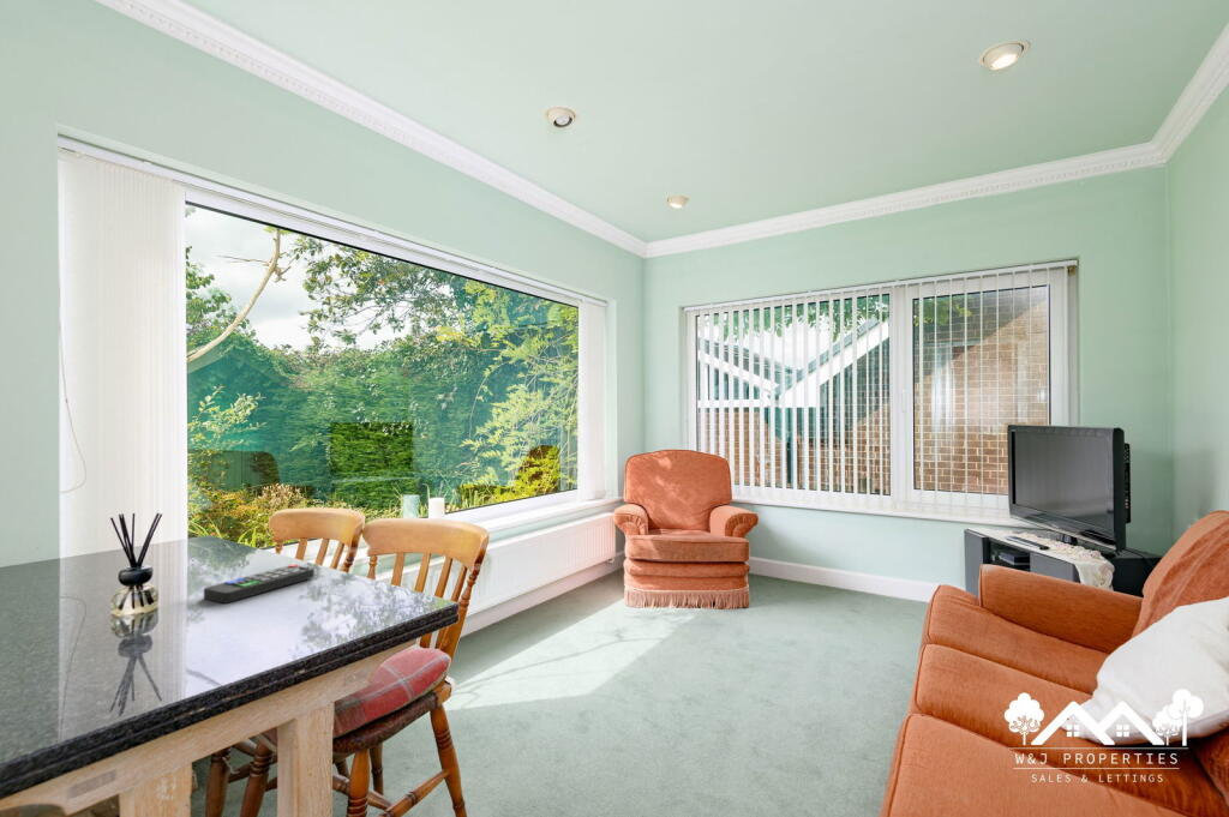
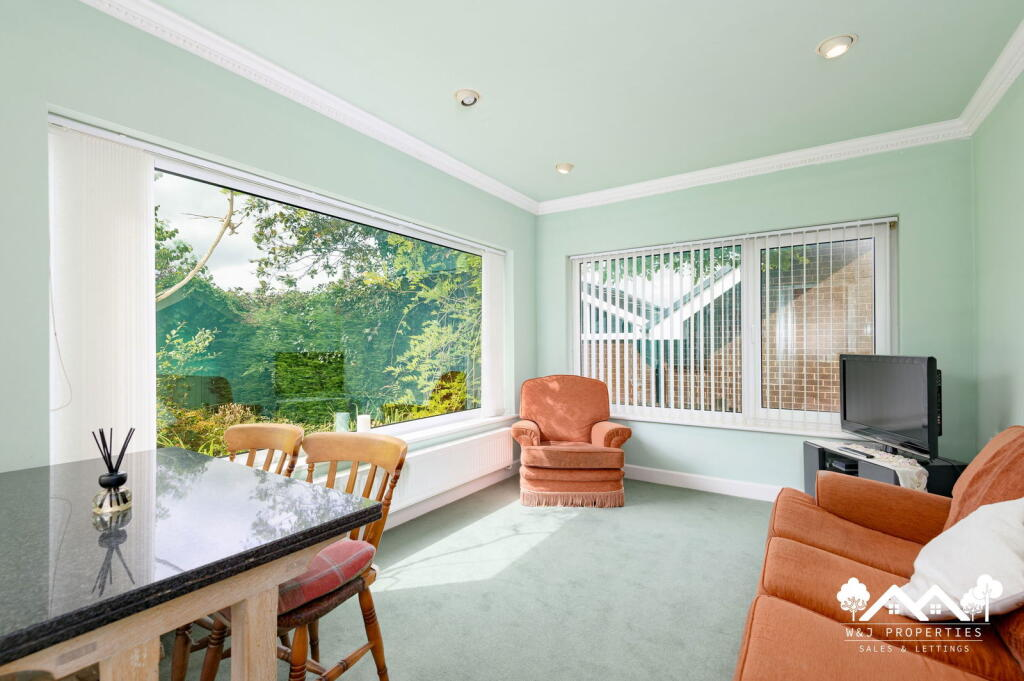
- remote control [203,563,316,605]
